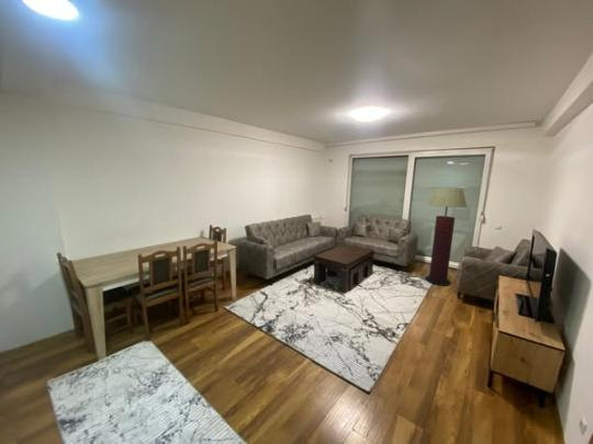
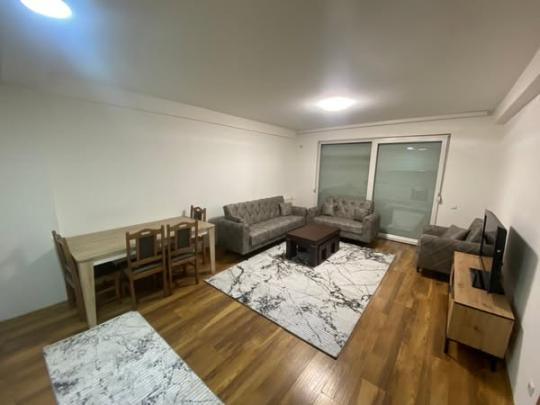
- floor lamp [424,187,468,286]
